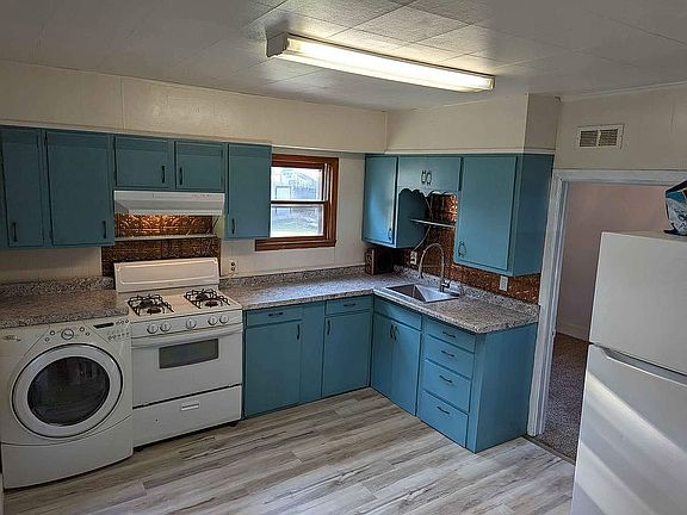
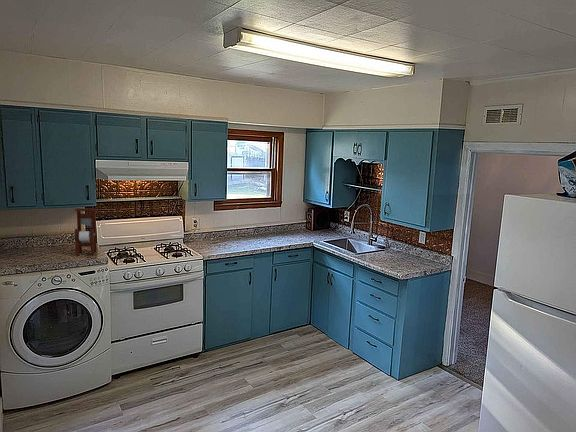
+ paper towel holder [73,207,98,257]
